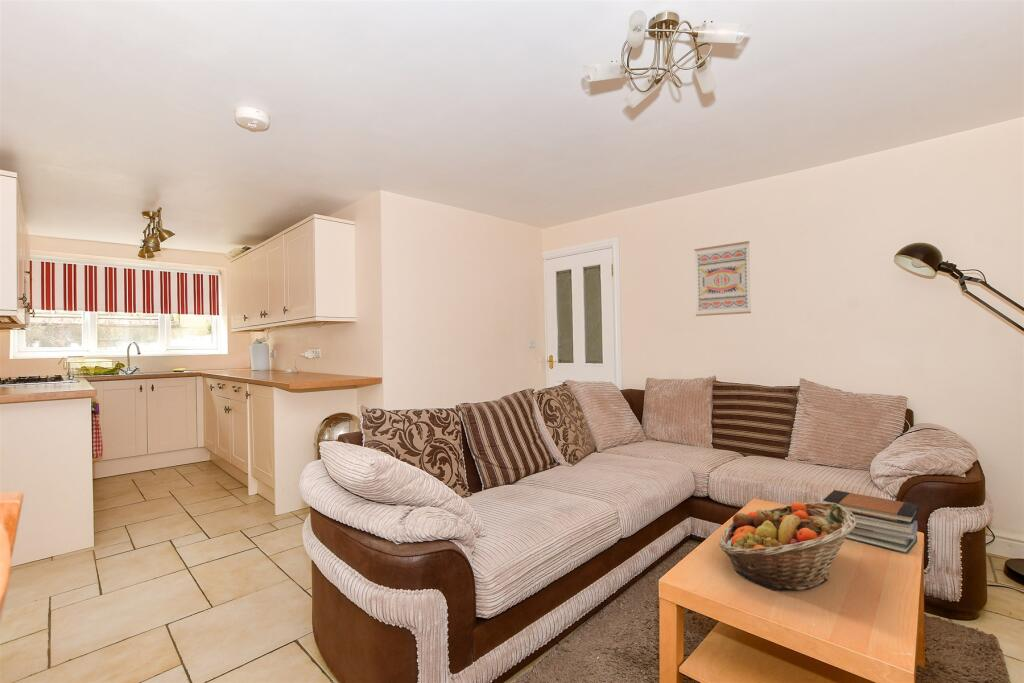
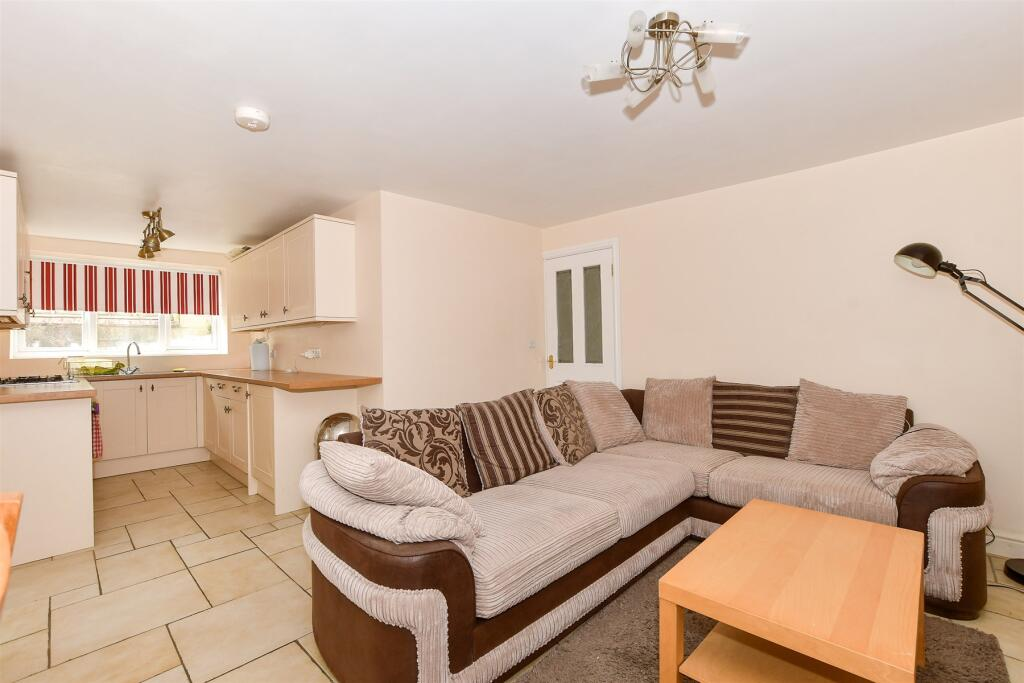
- fruit basket [718,501,857,591]
- wall art [693,240,752,317]
- book stack [822,489,920,555]
